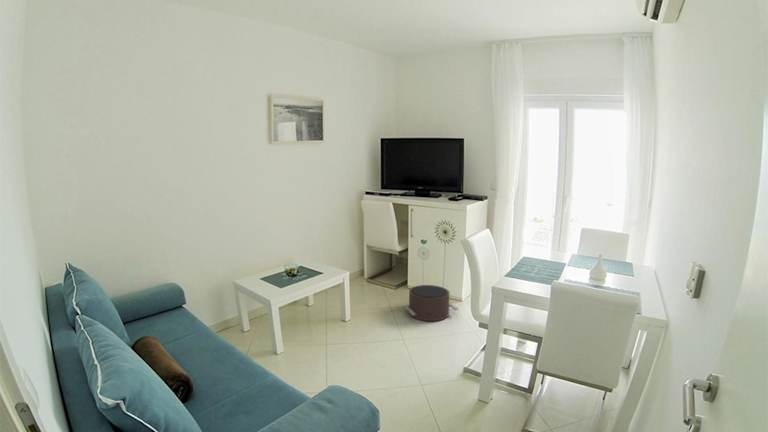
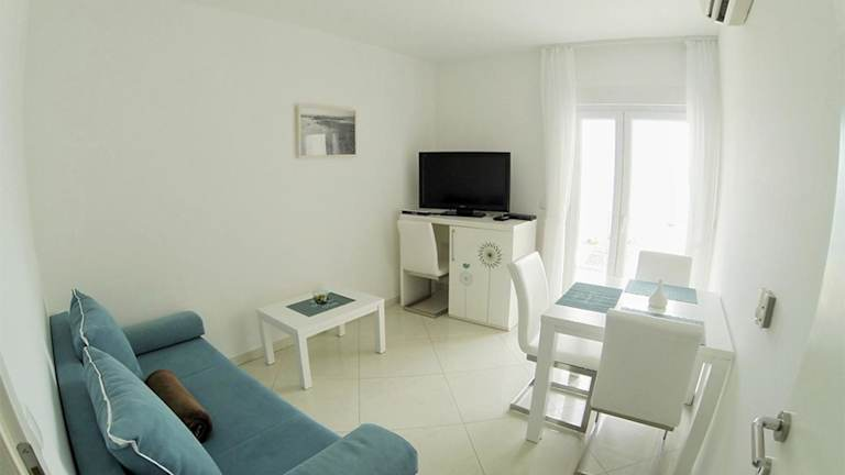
- pouf [403,284,459,322]
